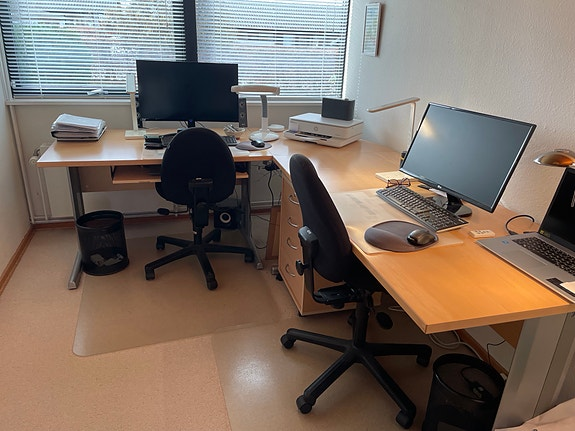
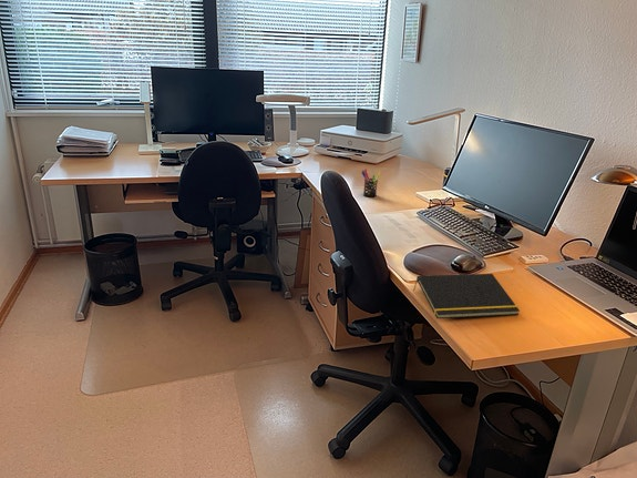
+ pen holder [361,167,382,197]
+ notepad [412,273,521,319]
